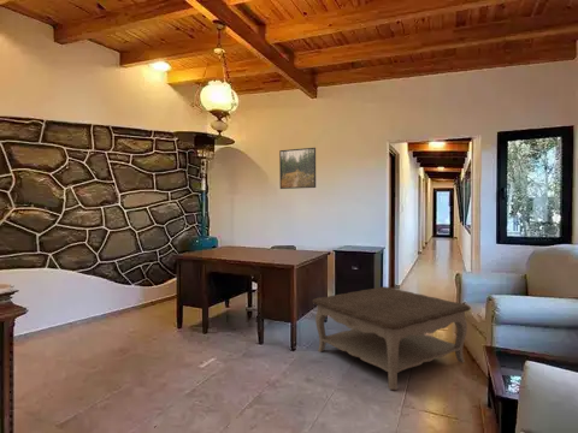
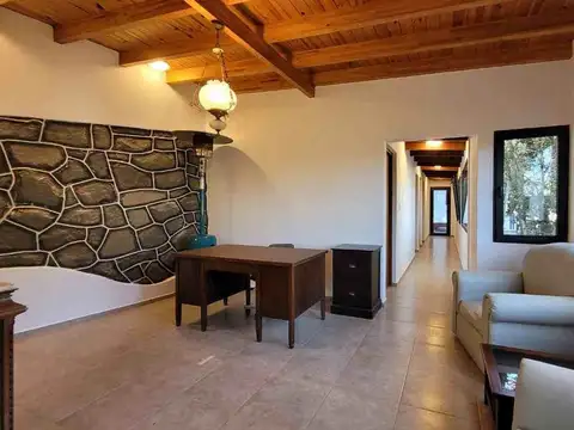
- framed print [278,147,317,190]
- coffee table [312,285,472,391]
